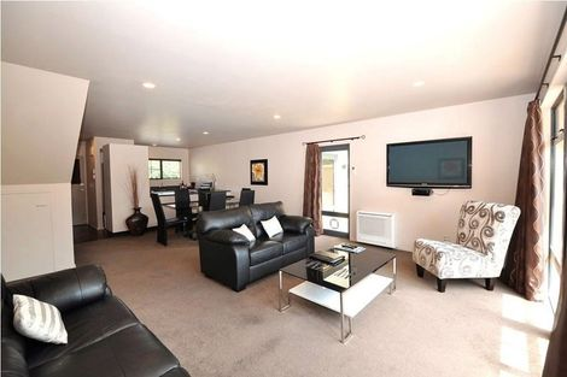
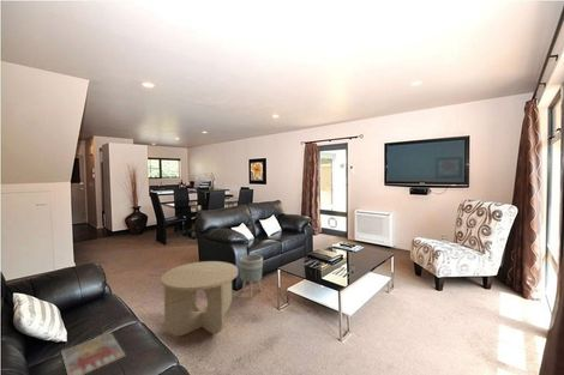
+ magazine [60,332,127,375]
+ side table [160,260,239,337]
+ planter [238,254,264,300]
